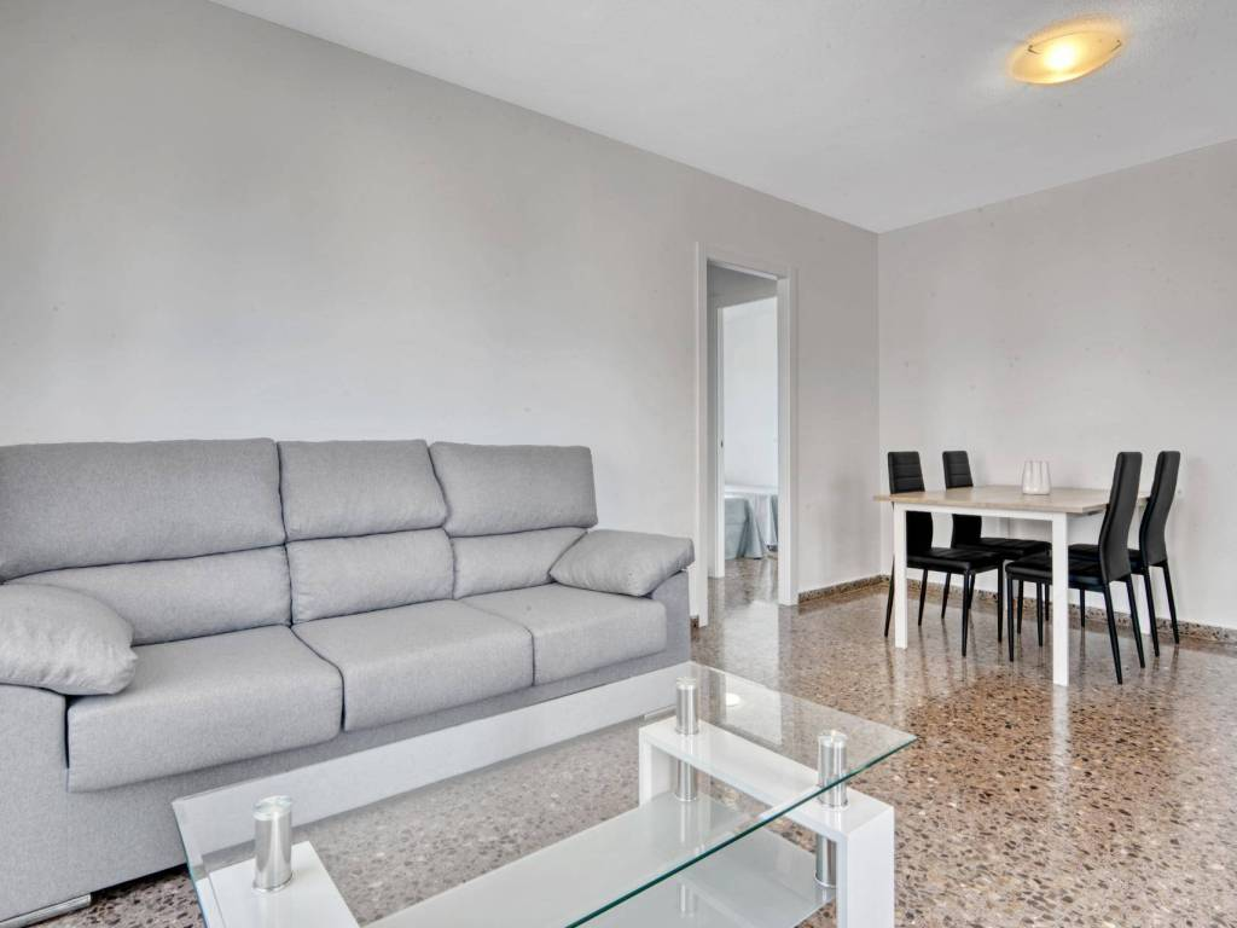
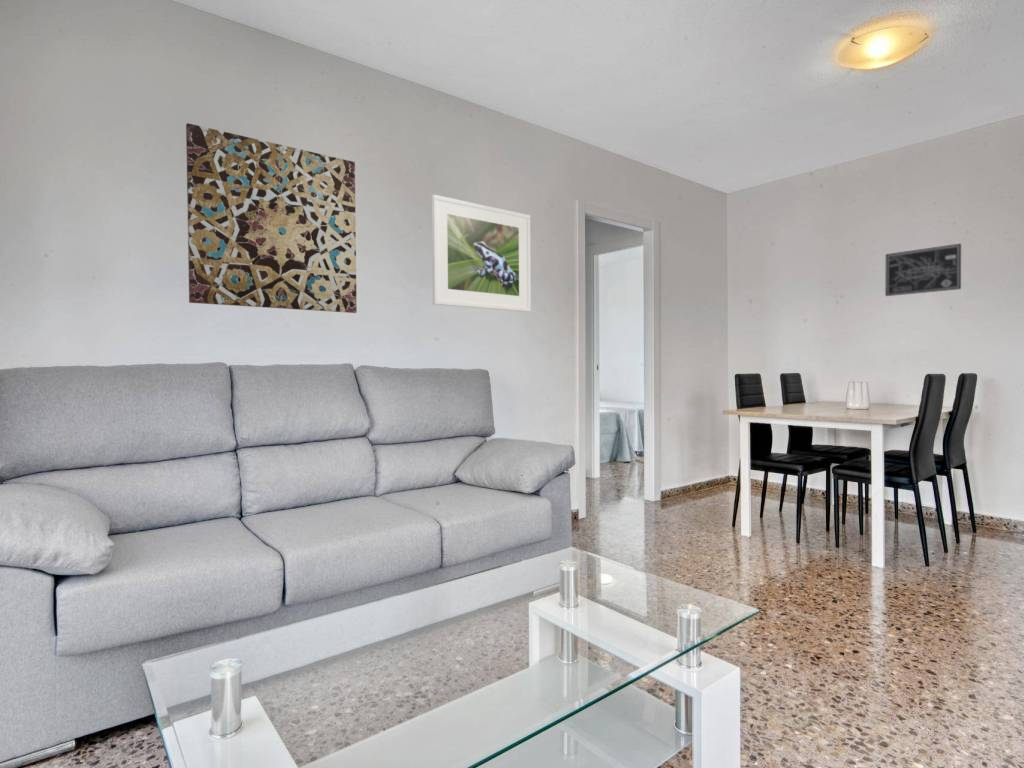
+ wall art [185,122,358,314]
+ wall art [884,243,962,297]
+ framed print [431,194,532,313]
